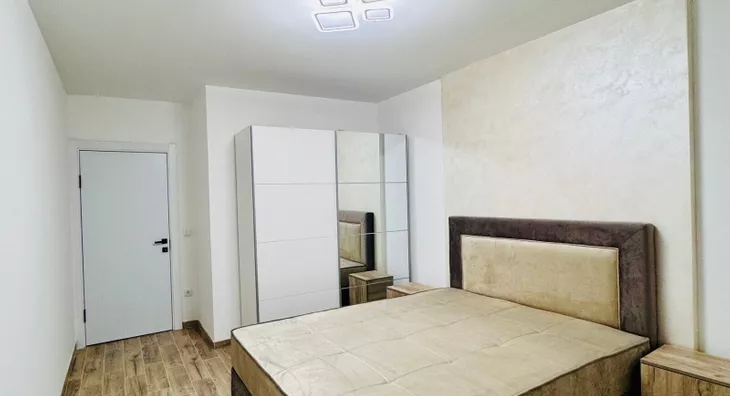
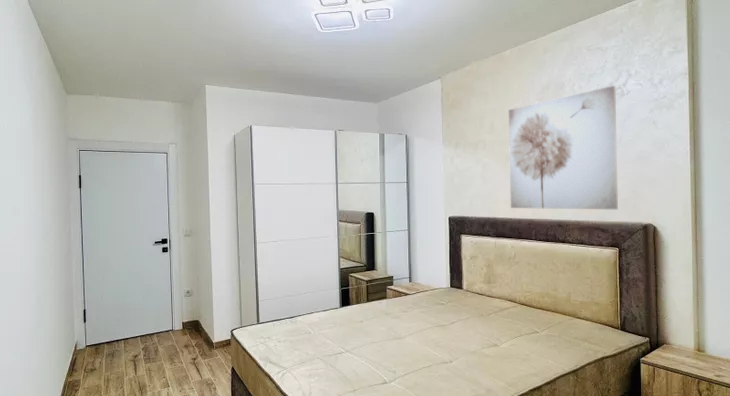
+ wall art [508,85,619,210]
